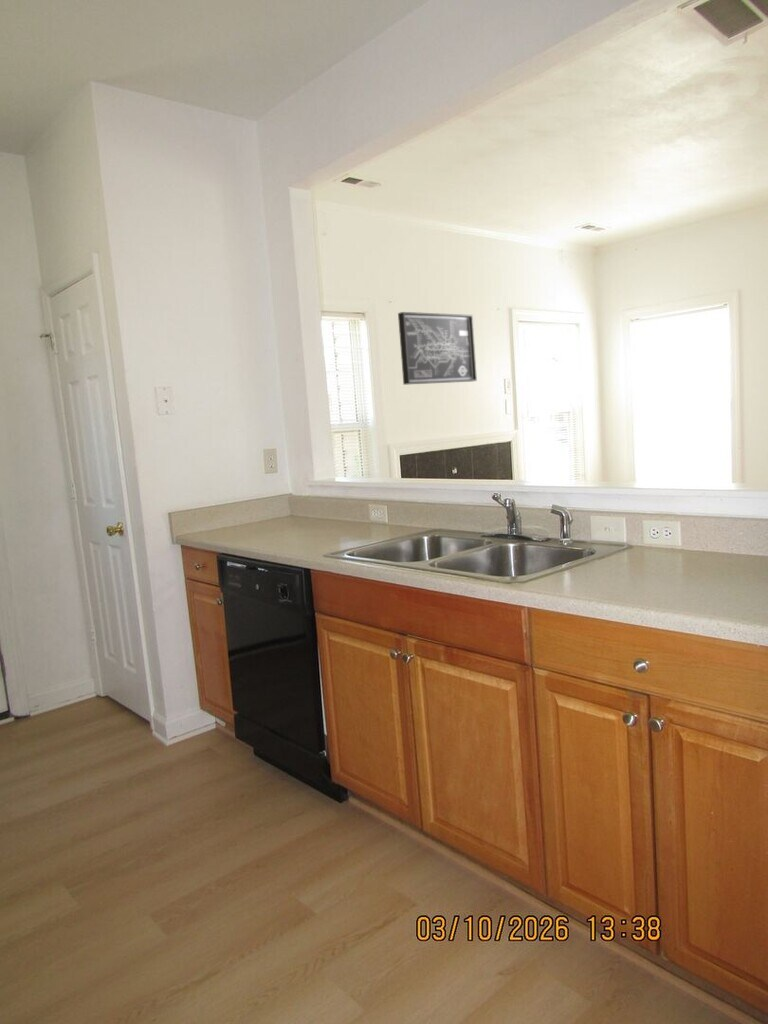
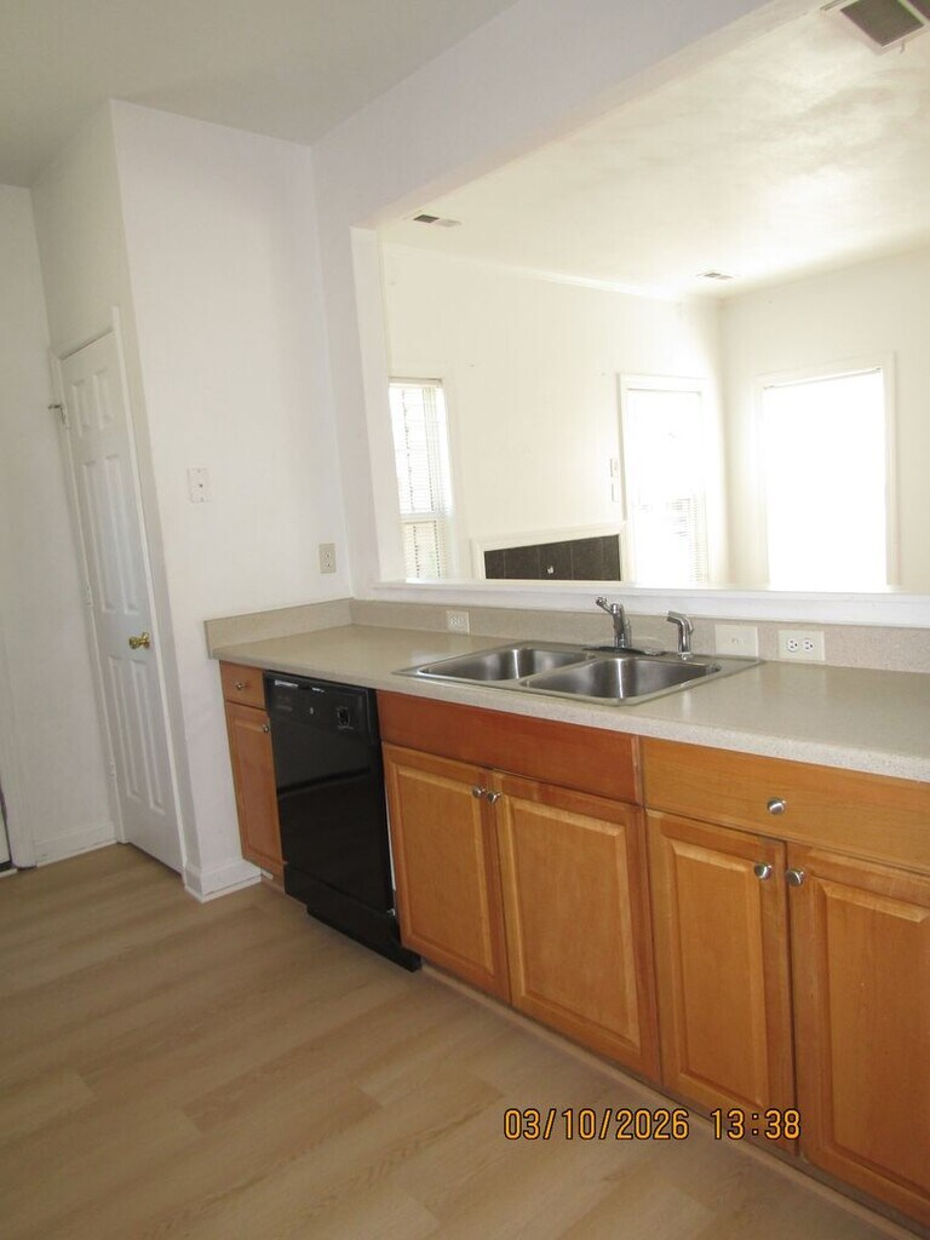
- wall art [397,311,478,386]
